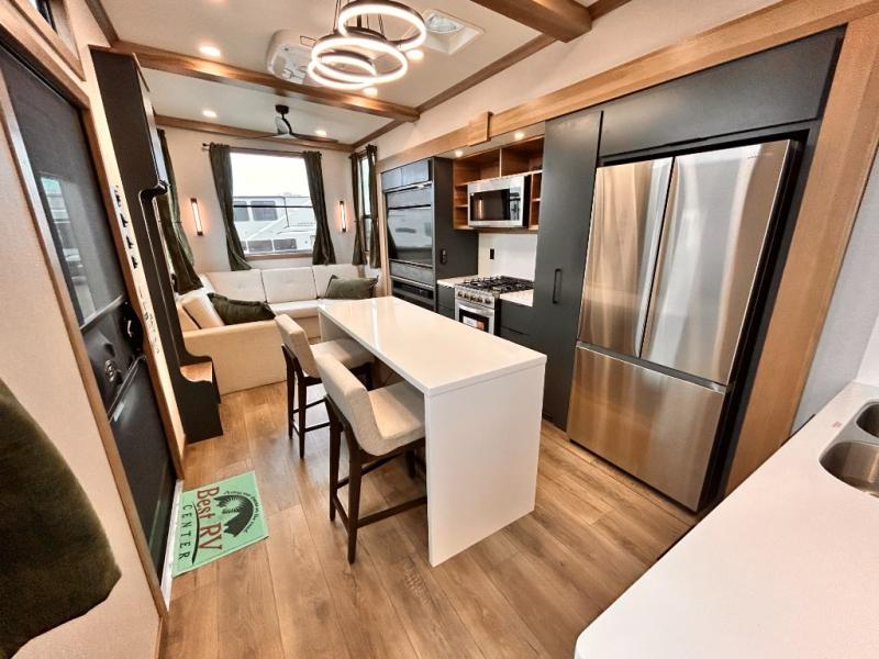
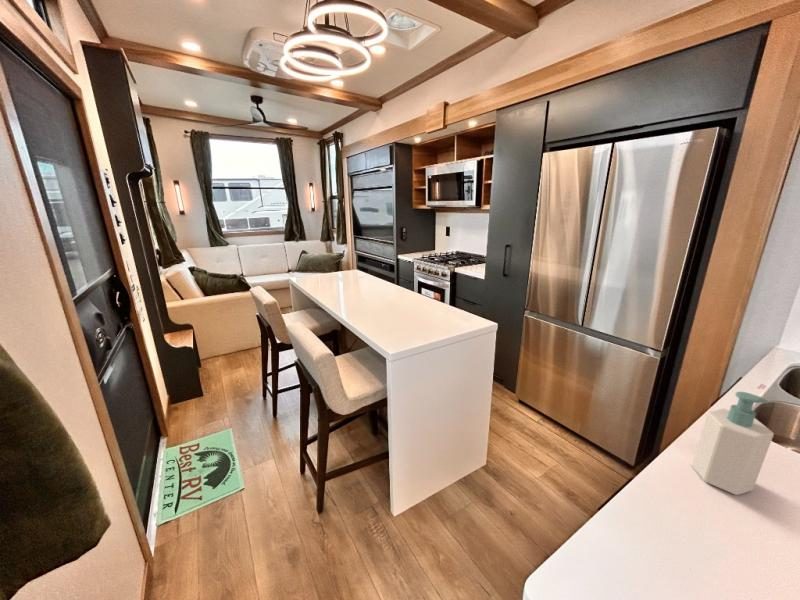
+ soap bottle [691,391,775,496]
